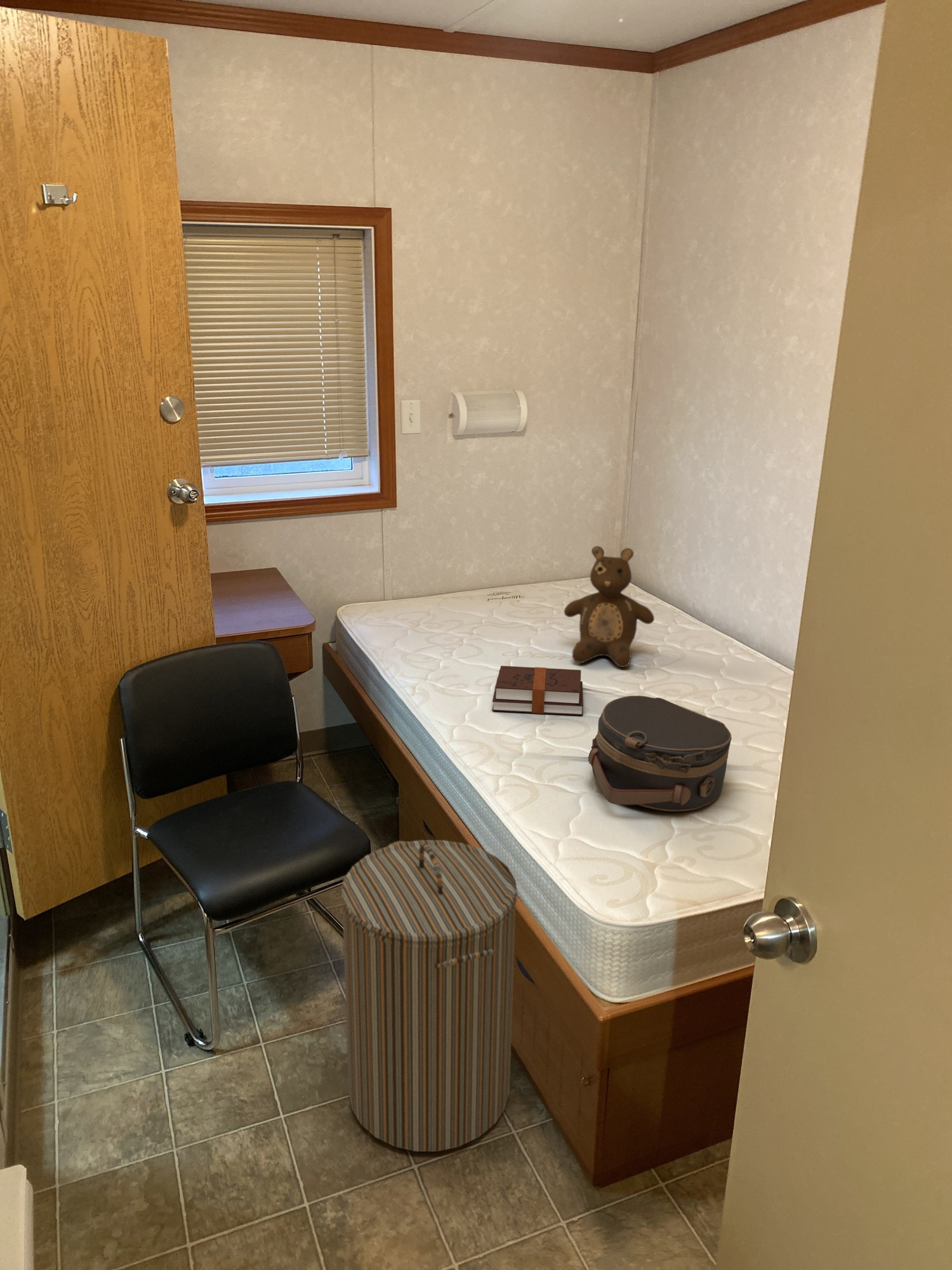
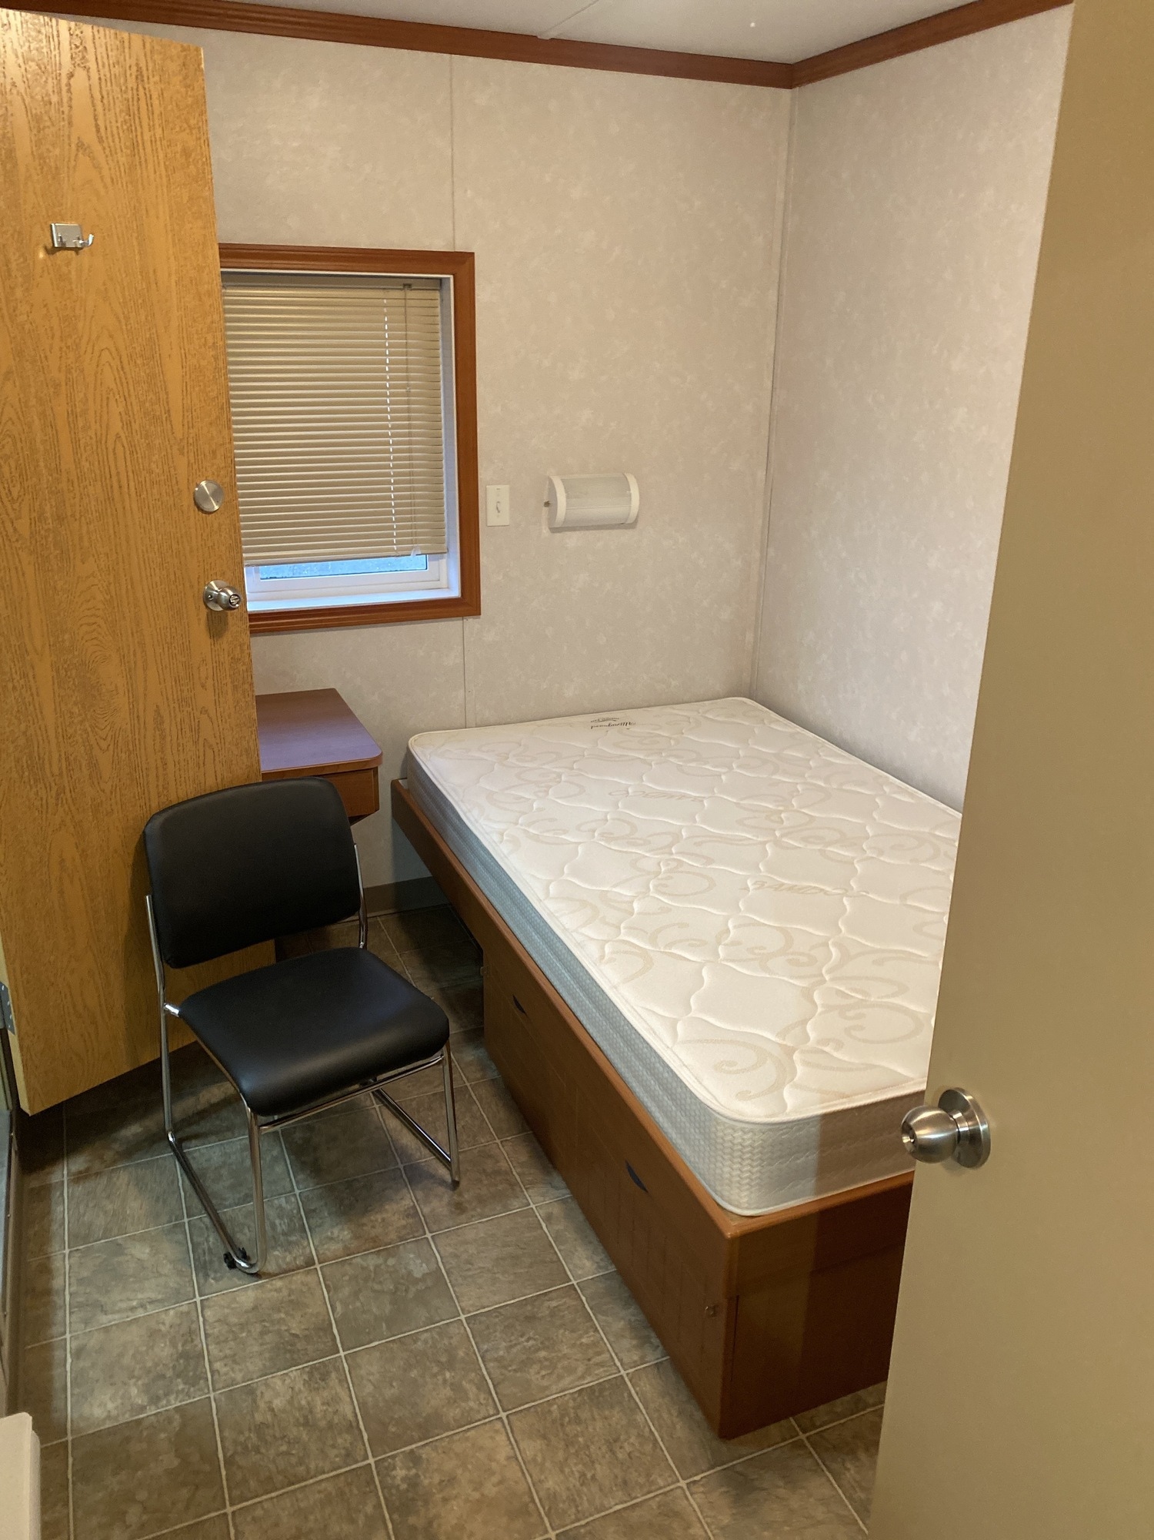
- teddy bear [564,545,655,668]
- hardback book [492,665,584,716]
- hat box [588,695,732,812]
- laundry hamper [340,839,518,1152]
